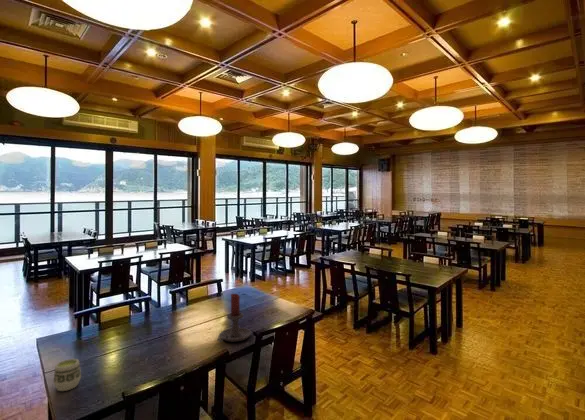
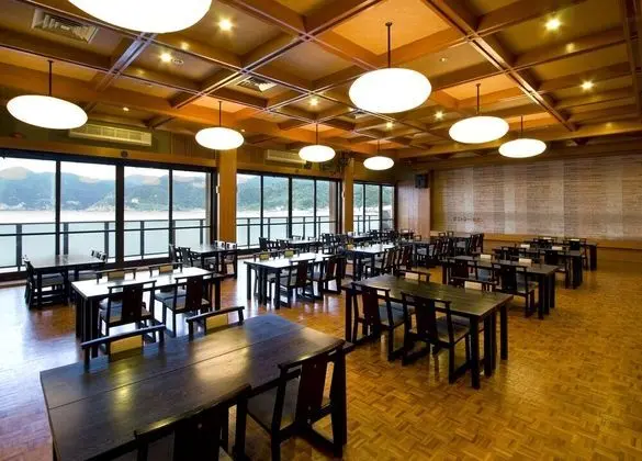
- candle holder [217,293,252,343]
- cup [52,358,82,392]
